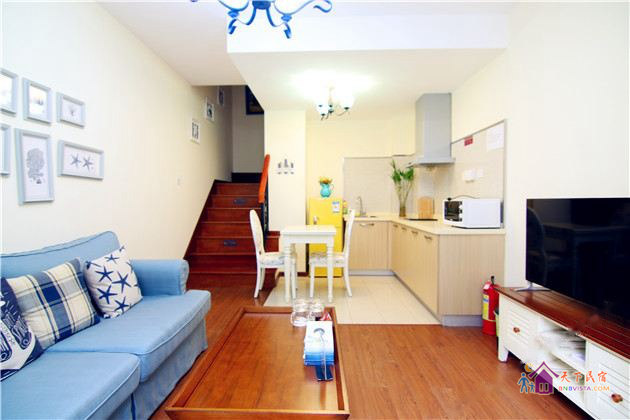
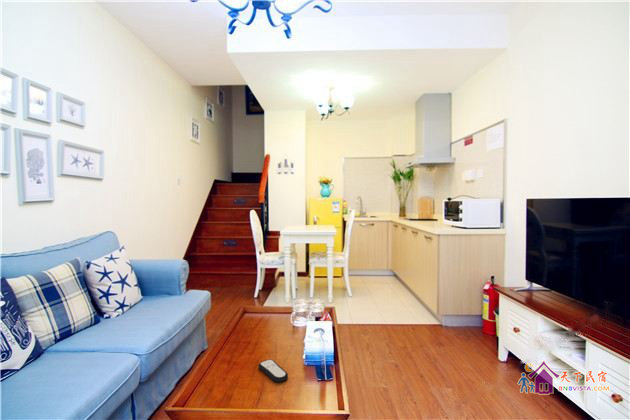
+ remote control [257,358,289,383]
